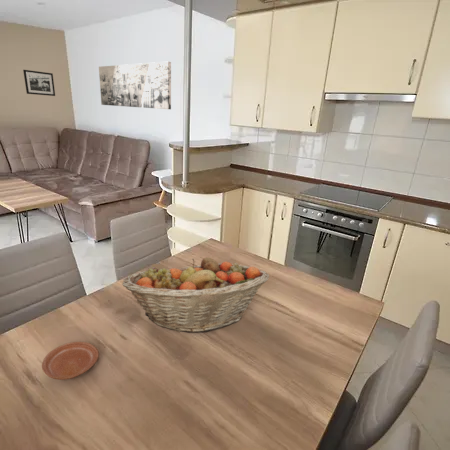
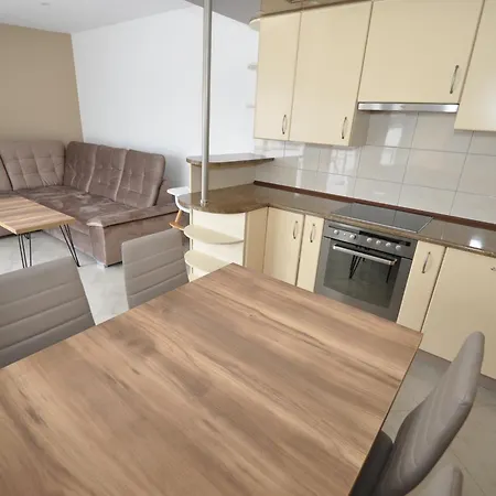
- picture frame [22,69,56,97]
- fruit basket [121,256,270,334]
- wall art [98,61,172,110]
- plate [41,341,100,380]
